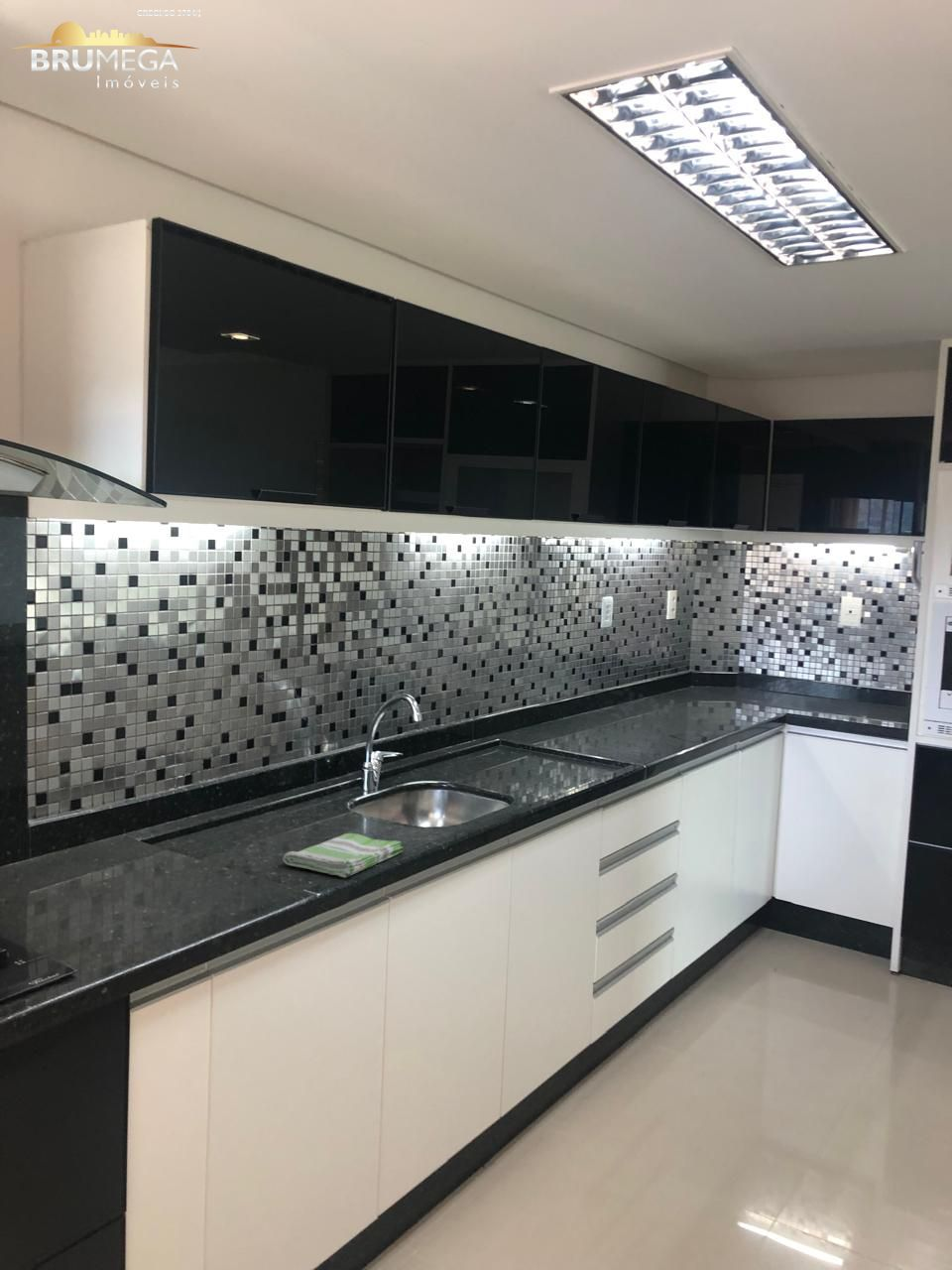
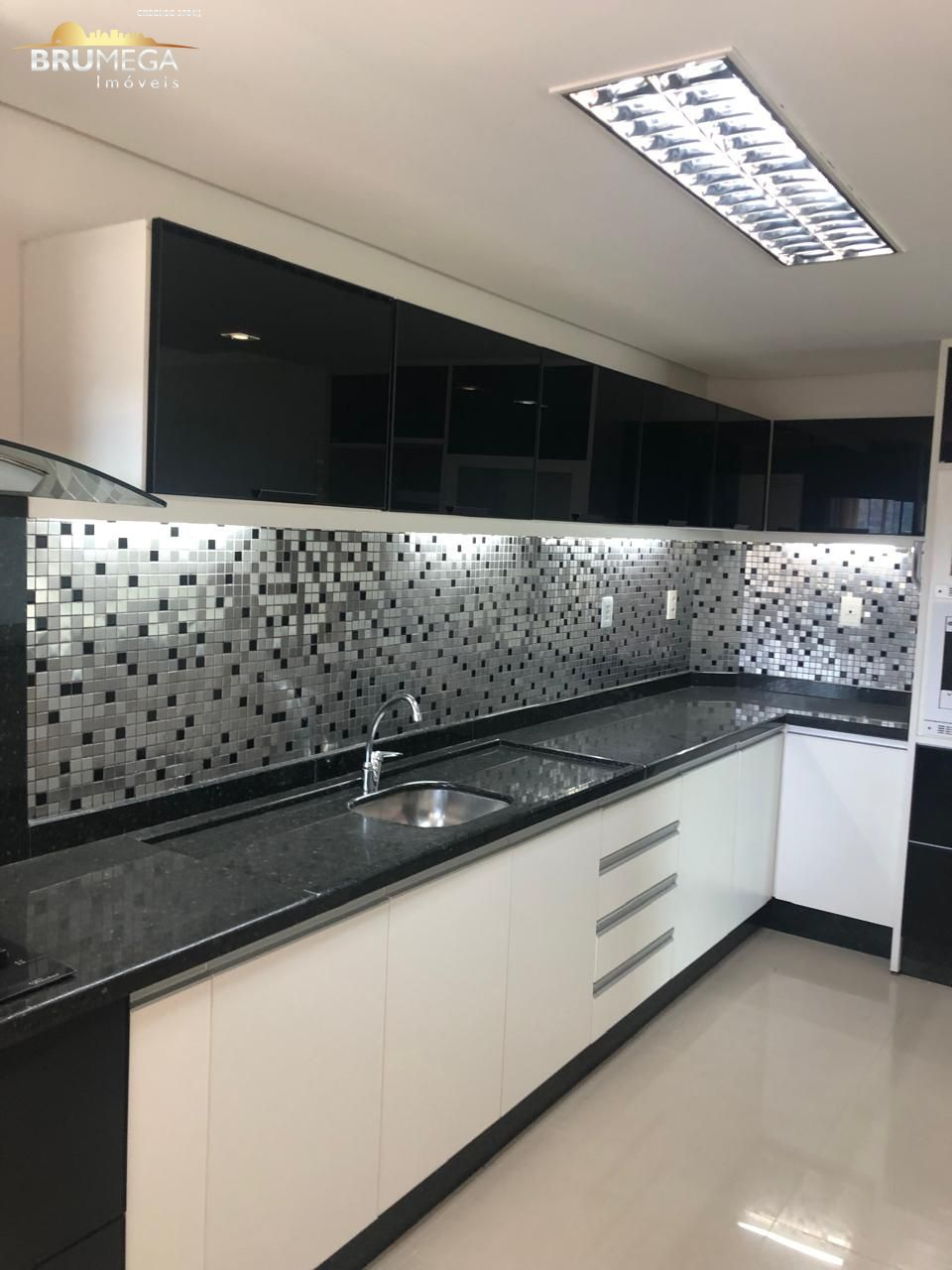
- dish towel [282,832,405,878]
